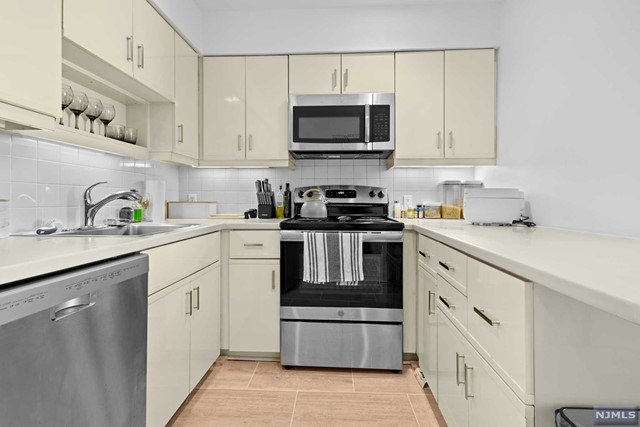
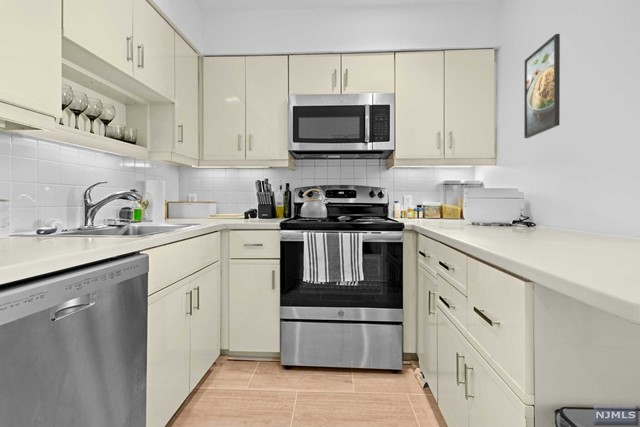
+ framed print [523,33,561,139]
